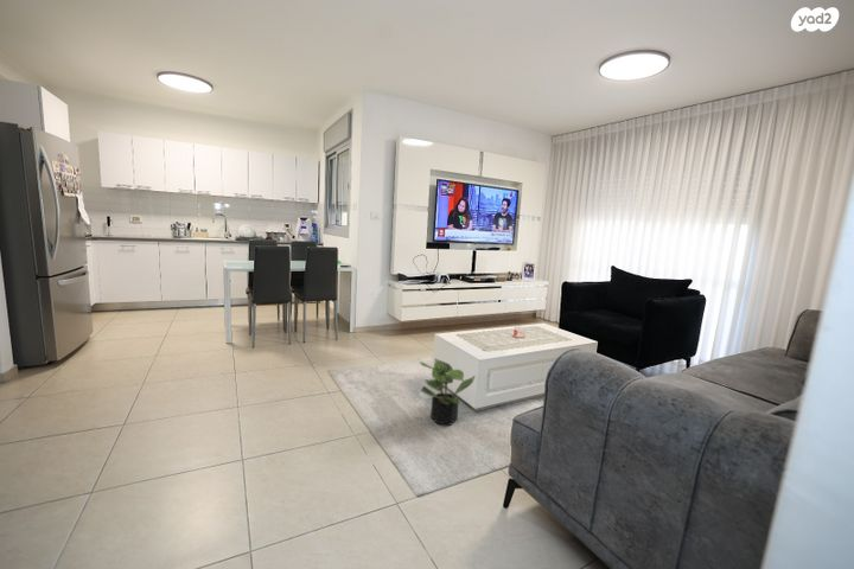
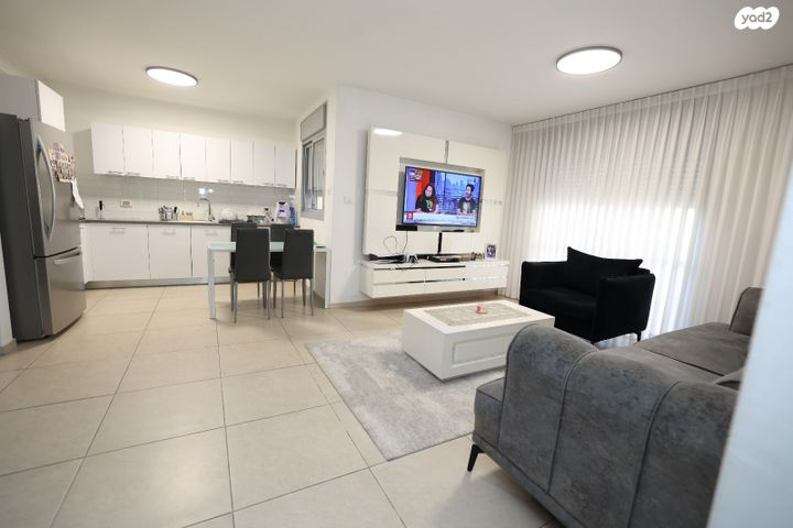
- potted plant [419,358,476,426]
